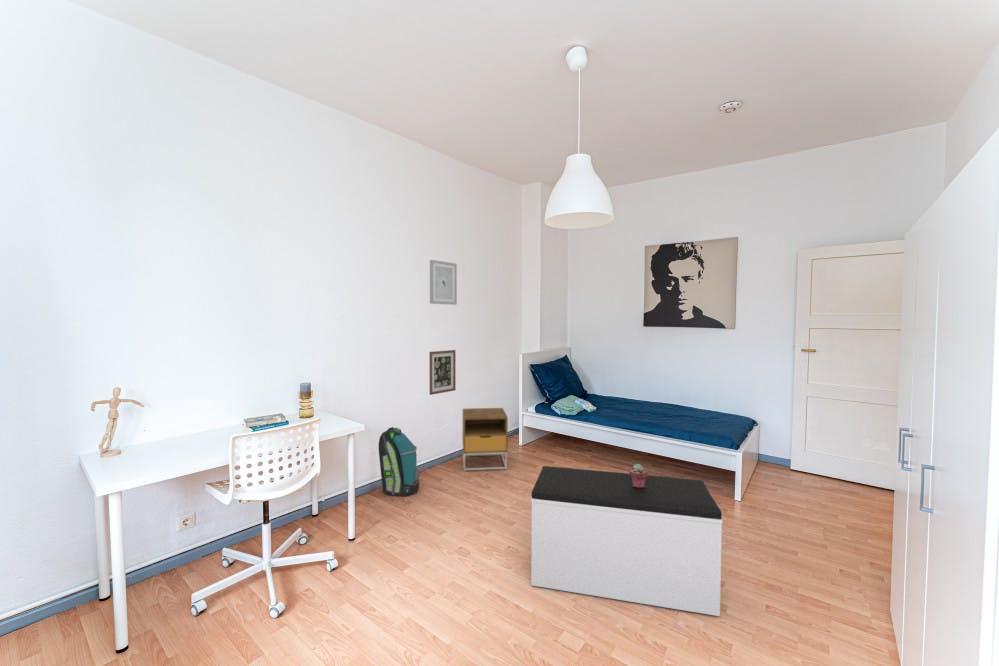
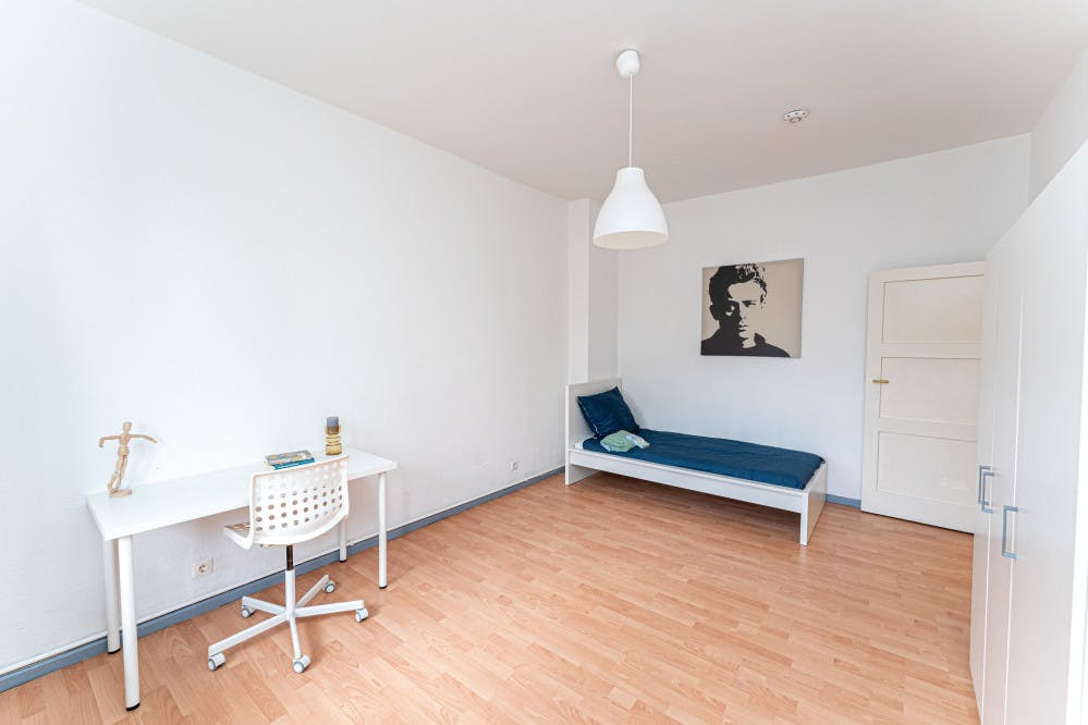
- wall art [429,259,458,306]
- bench [530,465,724,617]
- nightstand [462,407,509,472]
- wall art [428,349,457,396]
- potted succulent [629,463,648,488]
- backpack [378,426,421,497]
